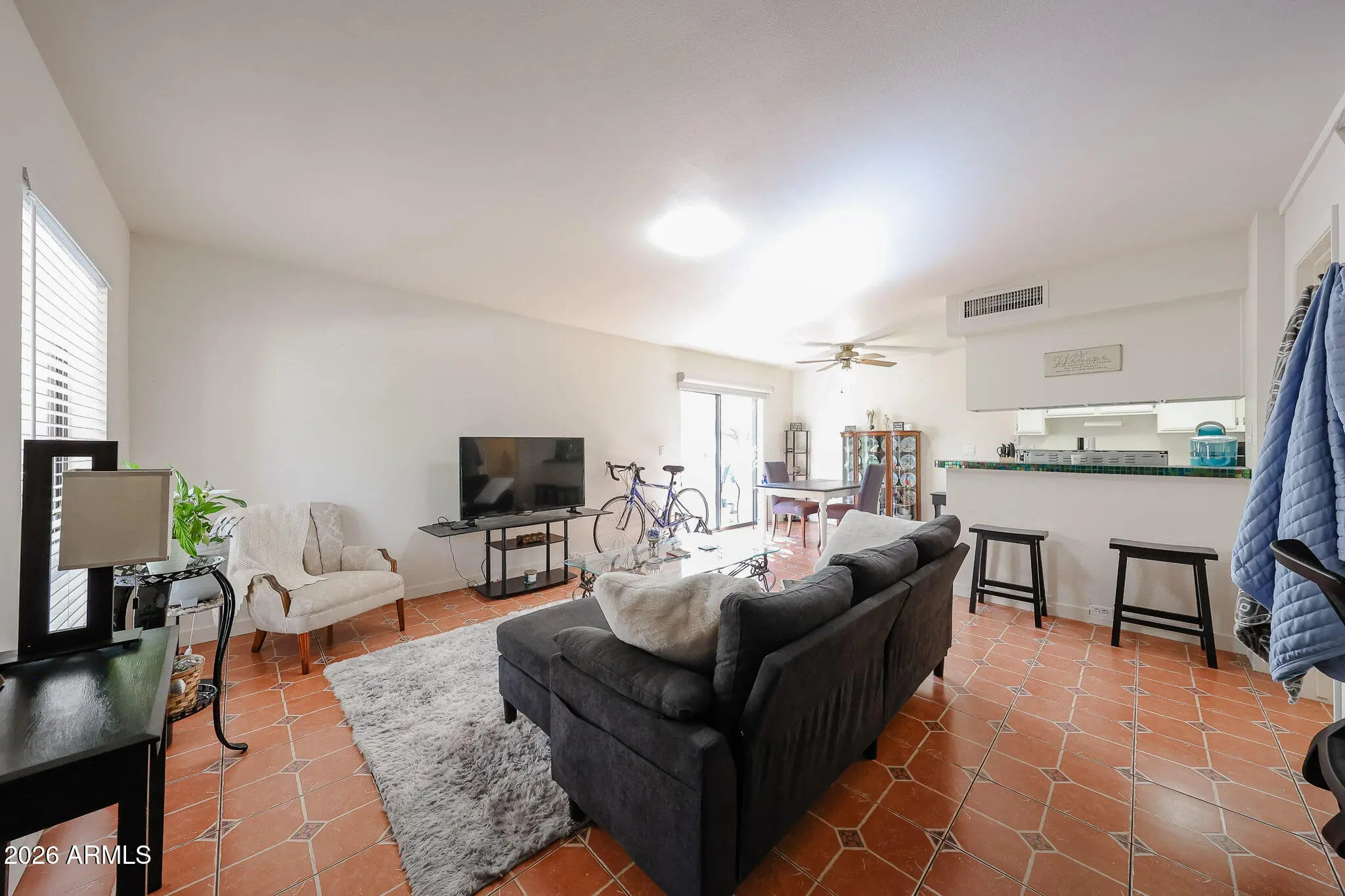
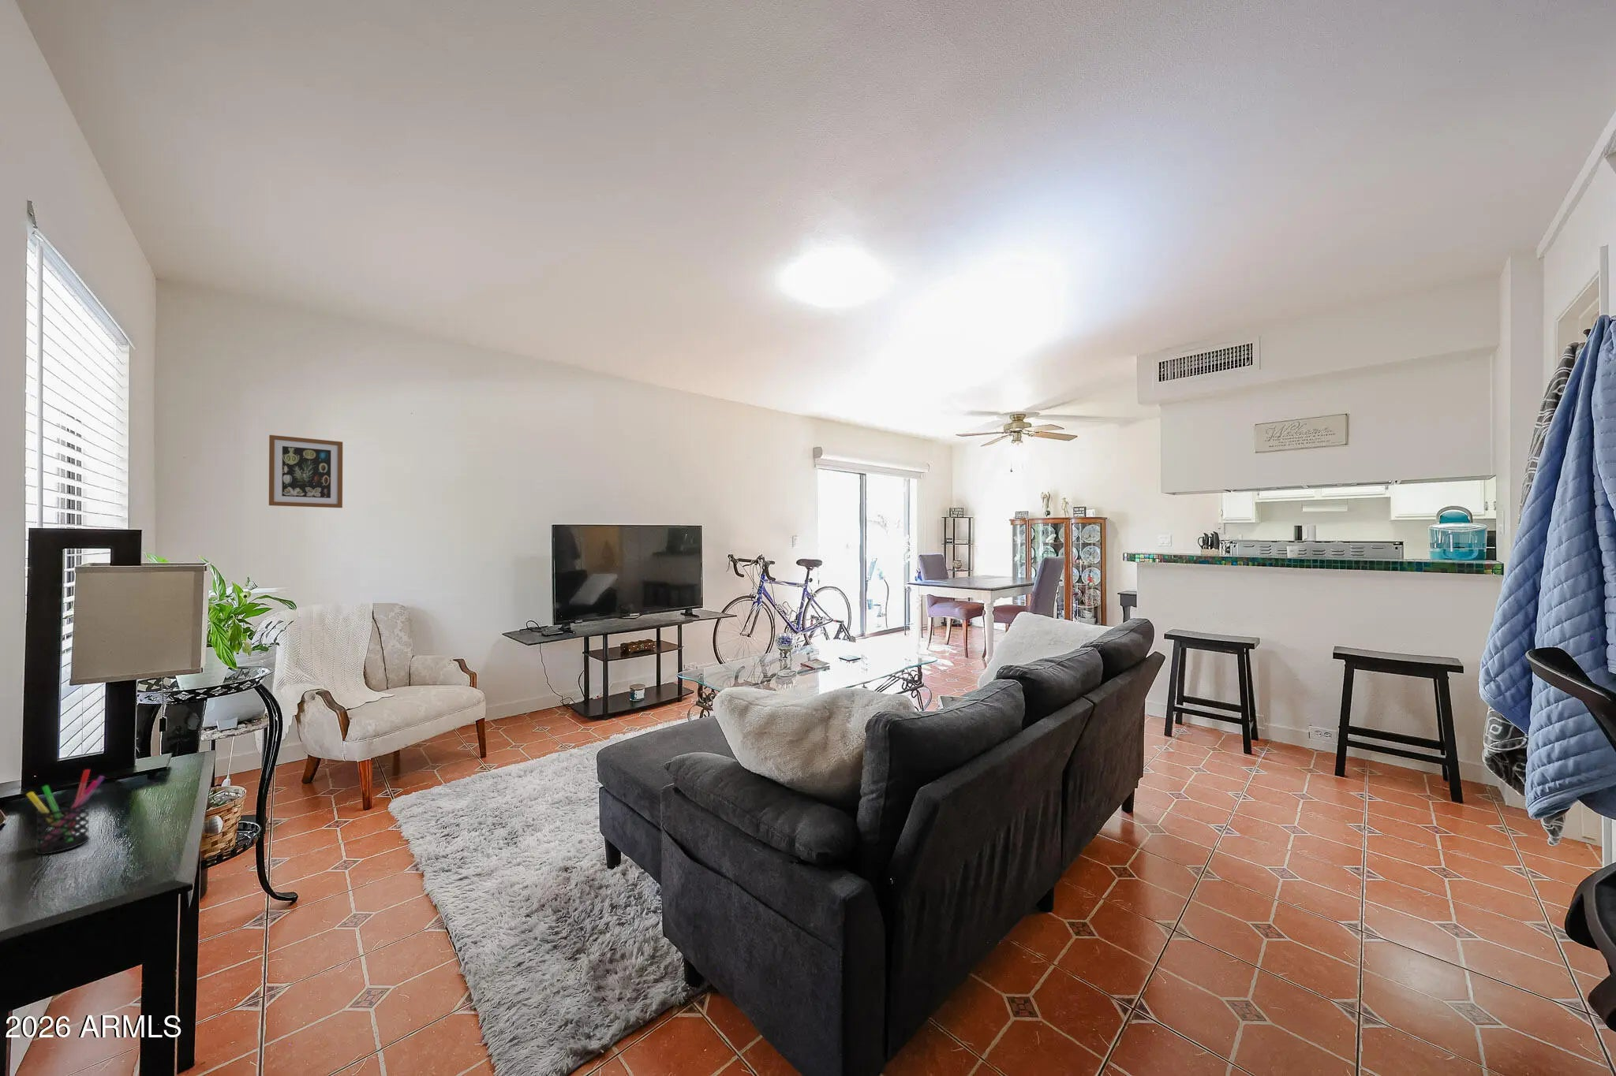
+ wall art [268,435,344,508]
+ pen holder [25,769,105,855]
